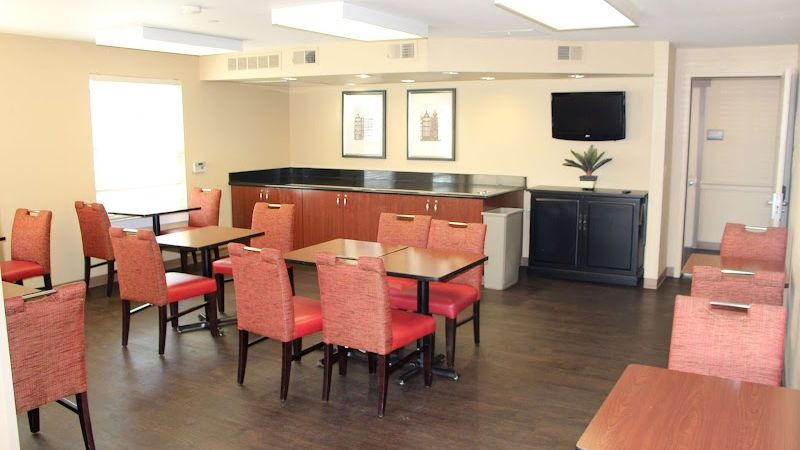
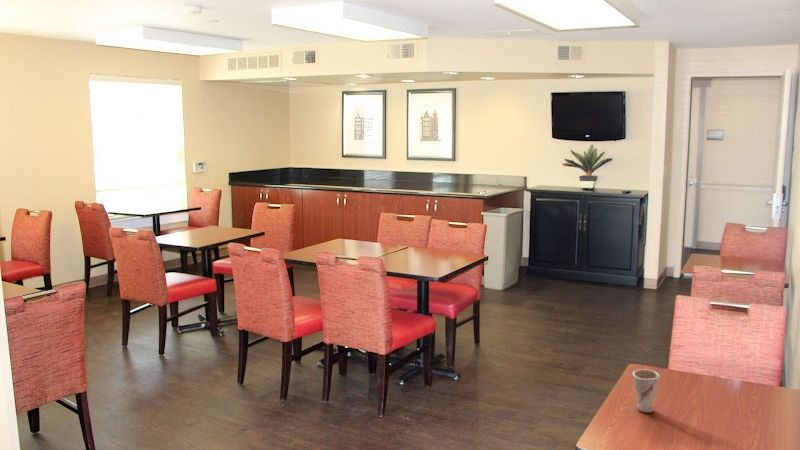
+ cup [631,368,661,414]
